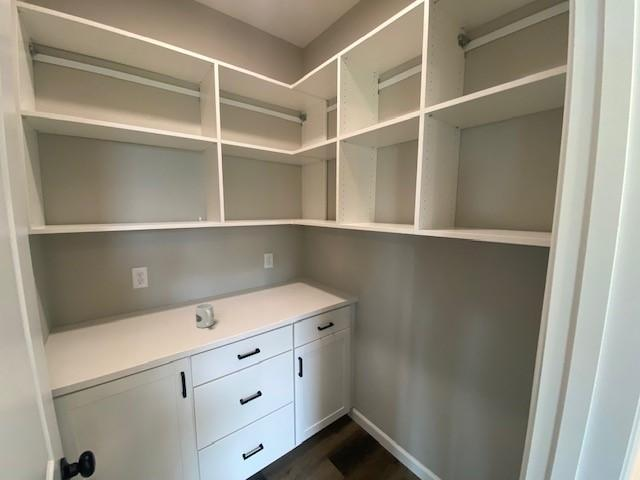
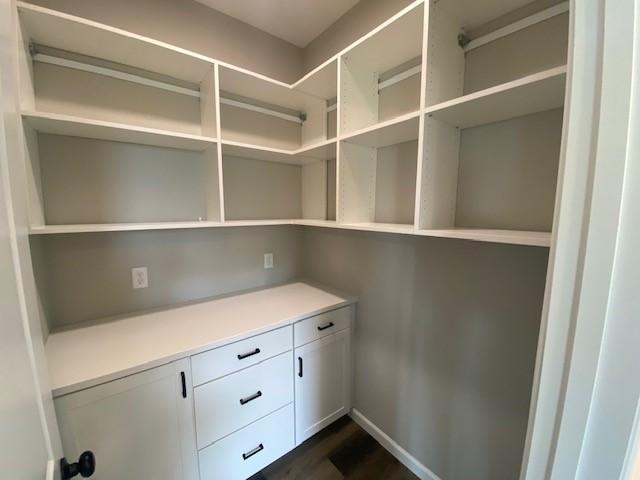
- mug [194,302,215,329]
